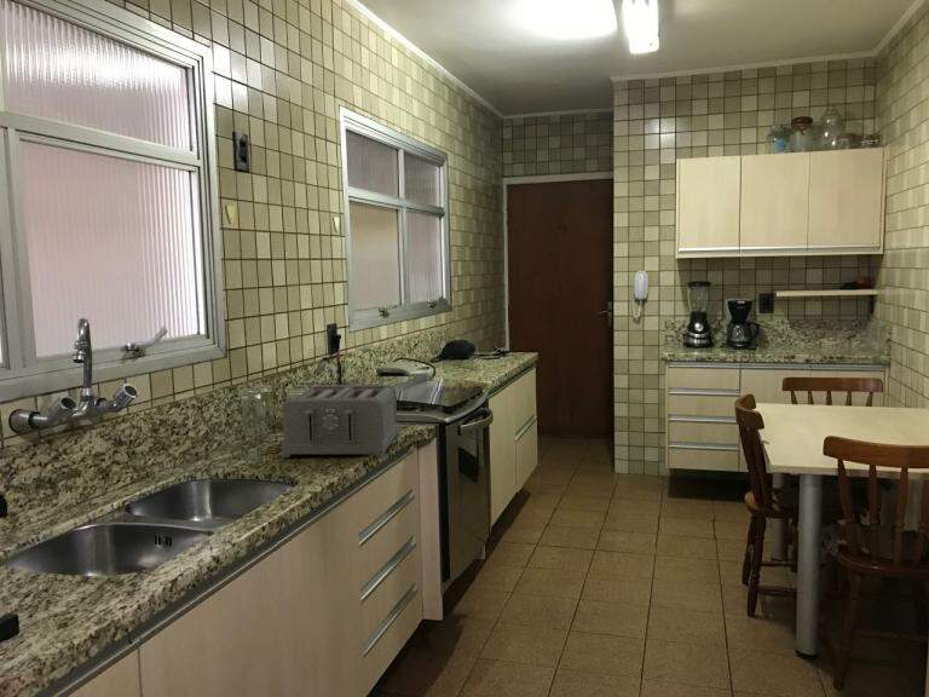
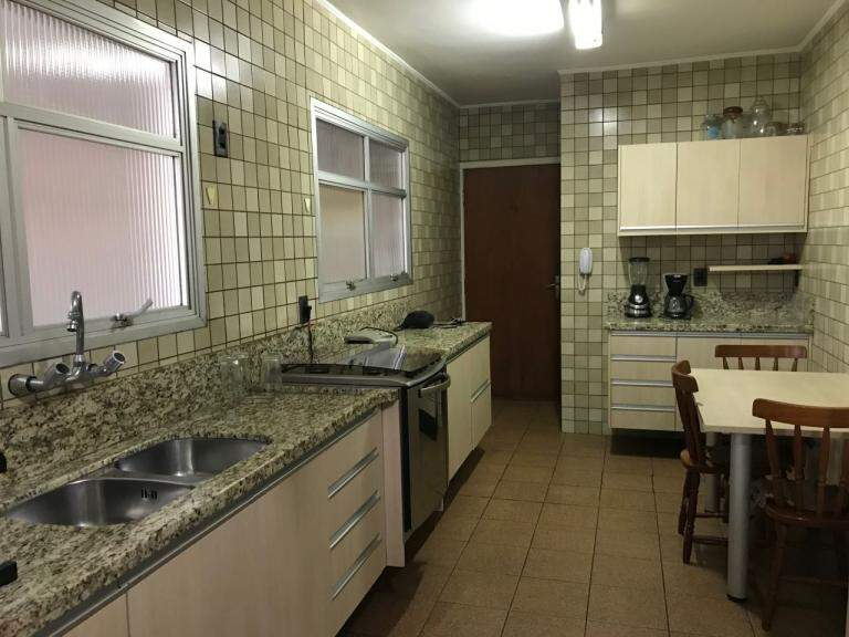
- toaster [281,384,400,459]
